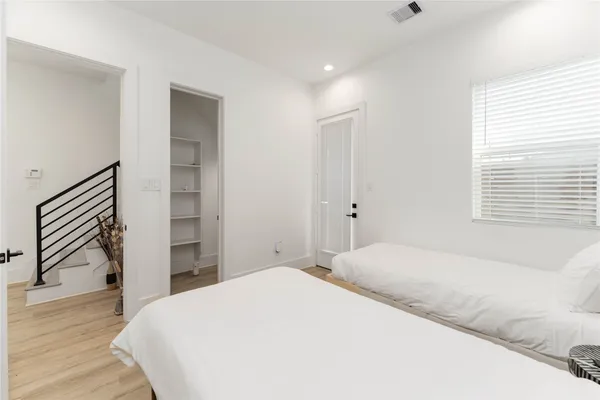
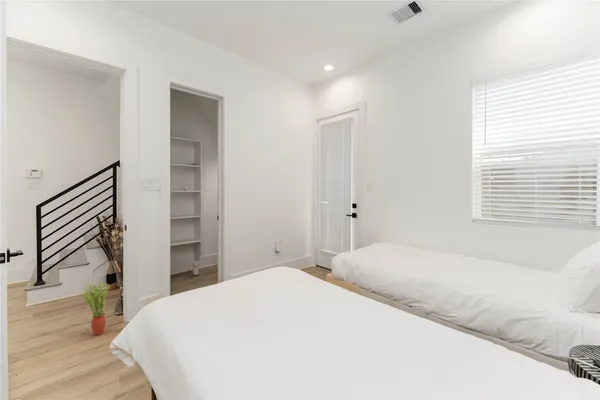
+ potted plant [80,279,111,336]
